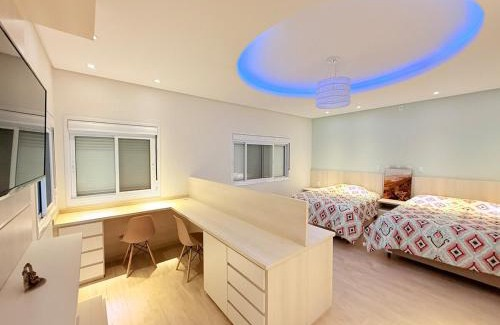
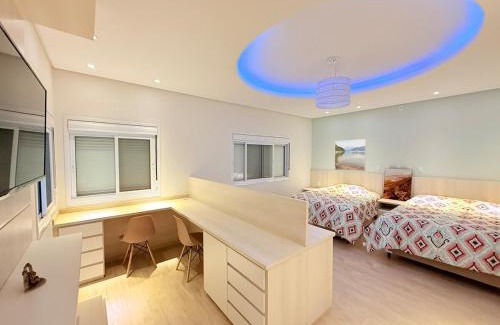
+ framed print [334,138,367,172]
